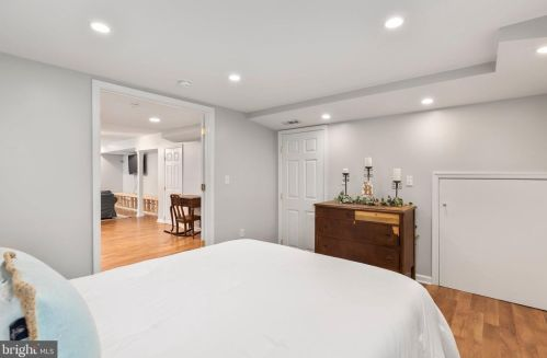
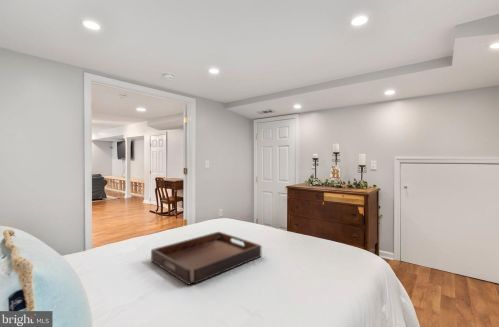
+ serving tray [150,231,262,286]
